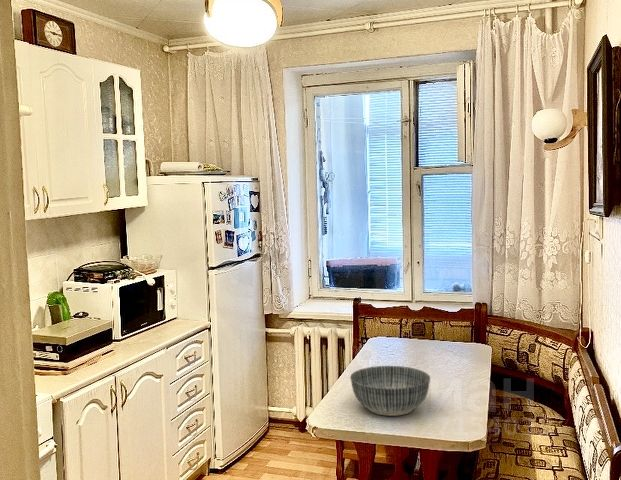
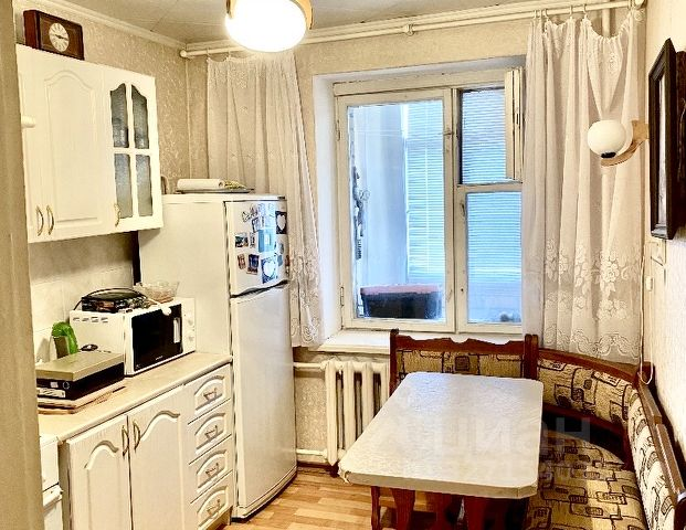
- bowl [349,365,431,417]
